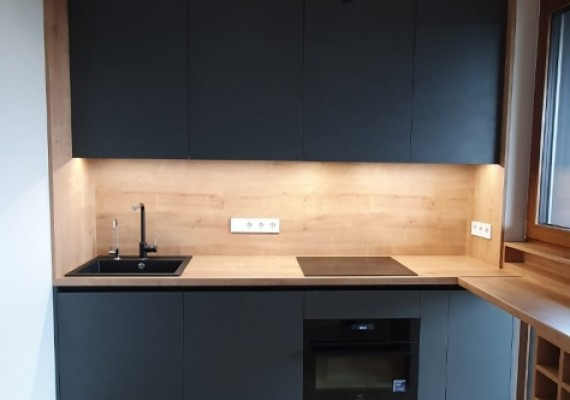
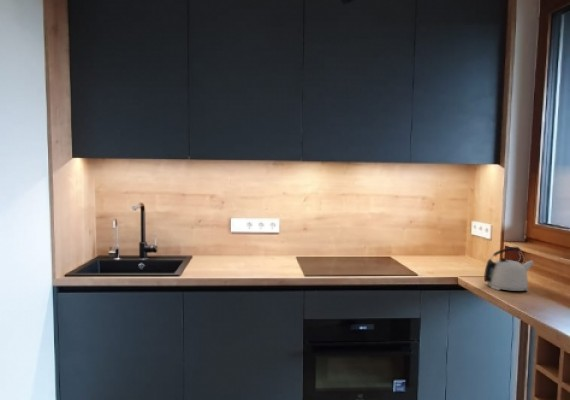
+ kettle [483,246,535,292]
